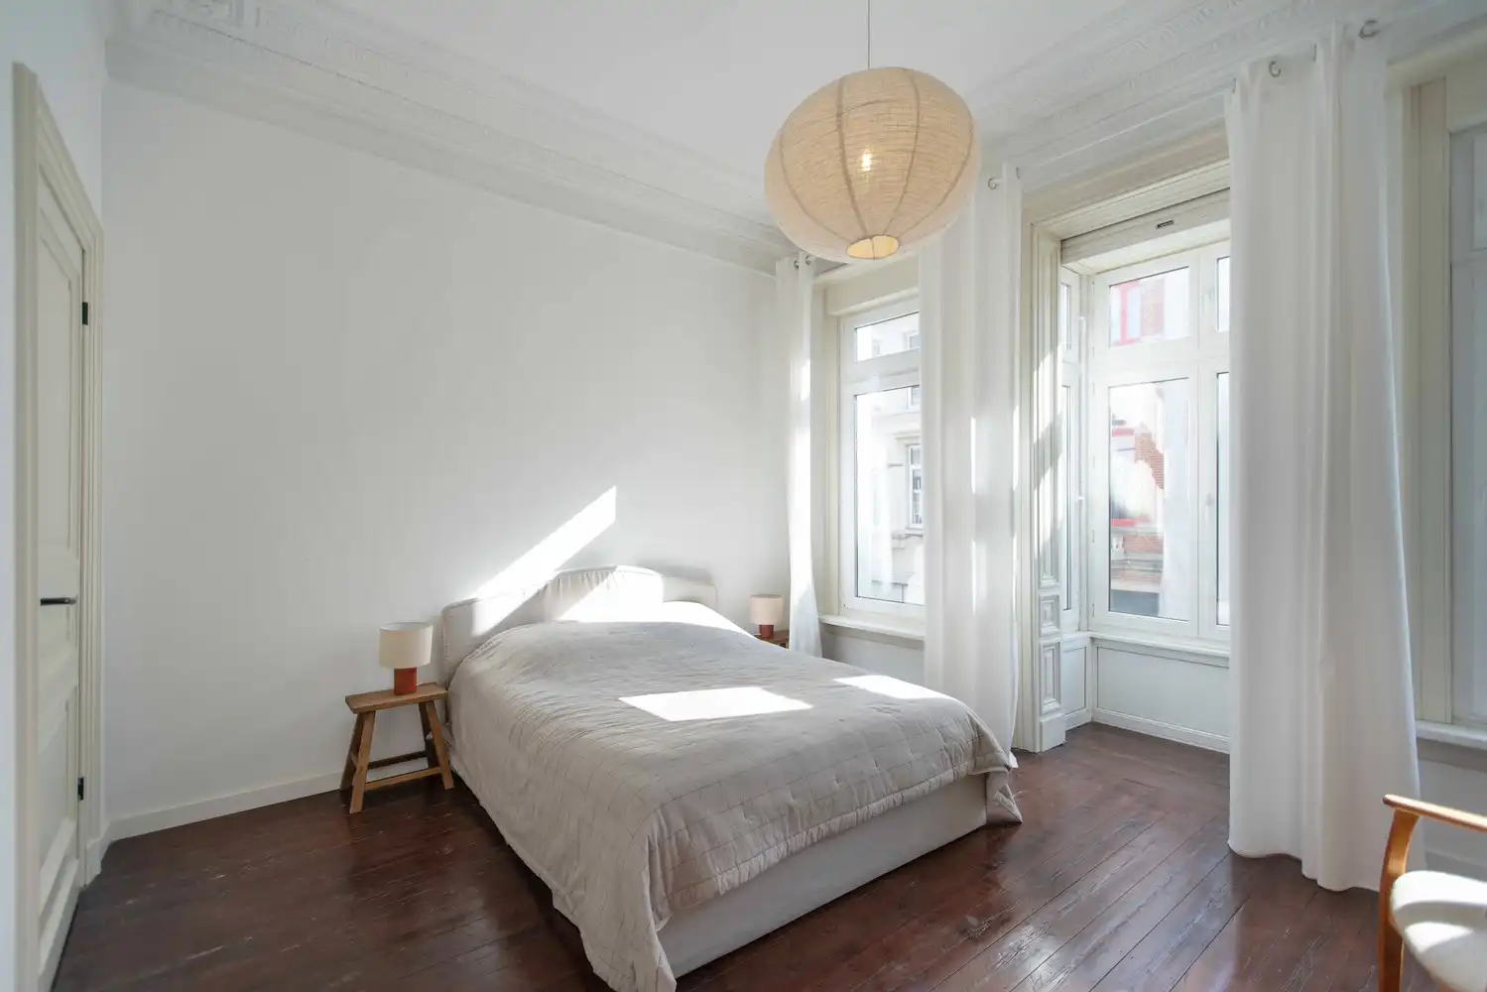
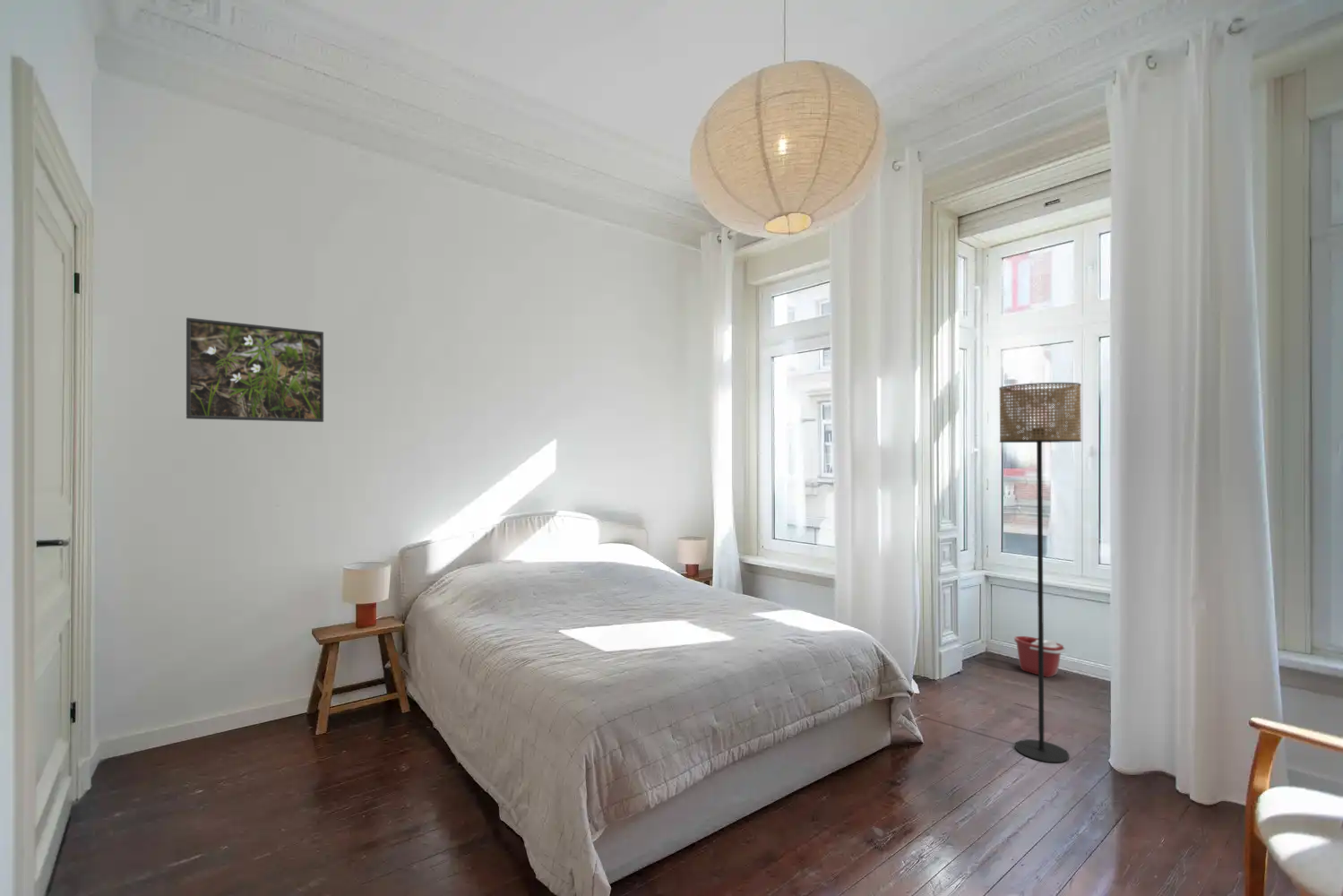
+ floor lamp [998,382,1082,763]
+ bucket [1013,635,1066,678]
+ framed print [185,317,324,423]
